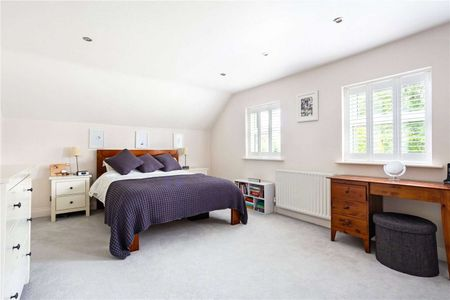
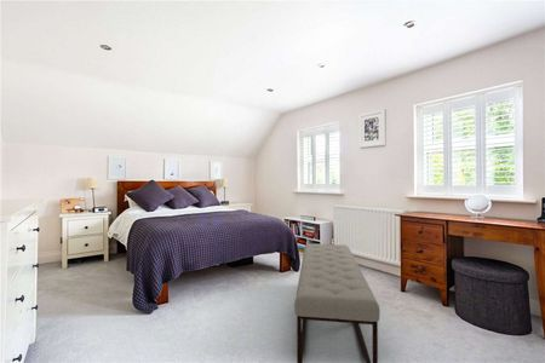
+ bench [293,242,382,363]
